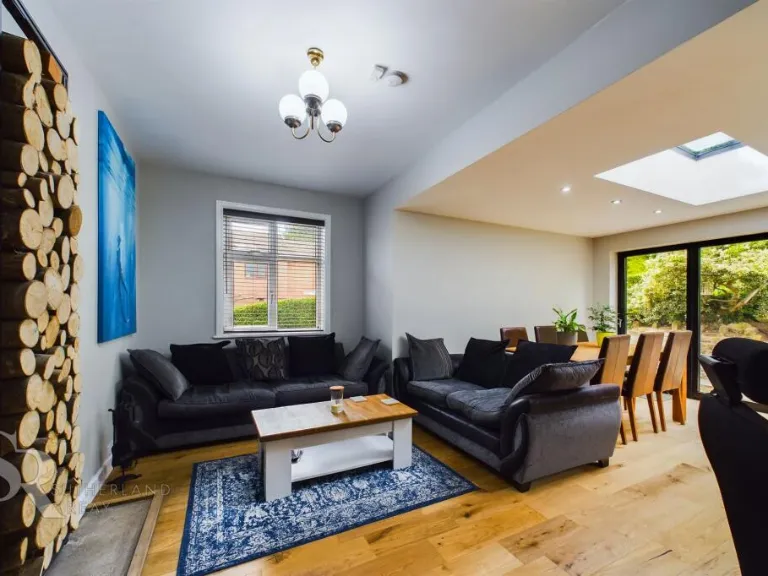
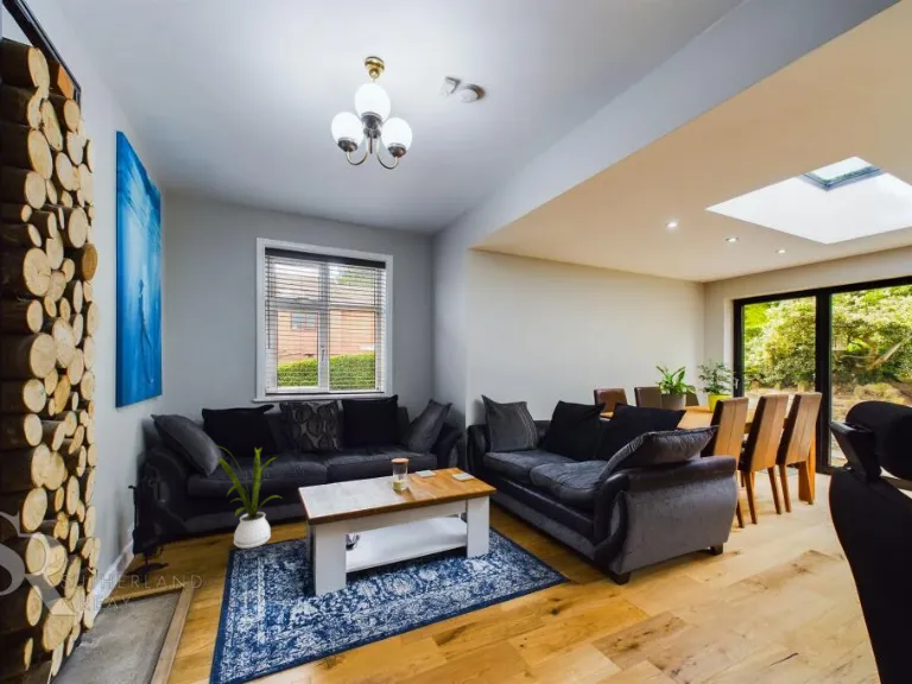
+ house plant [209,444,284,550]
